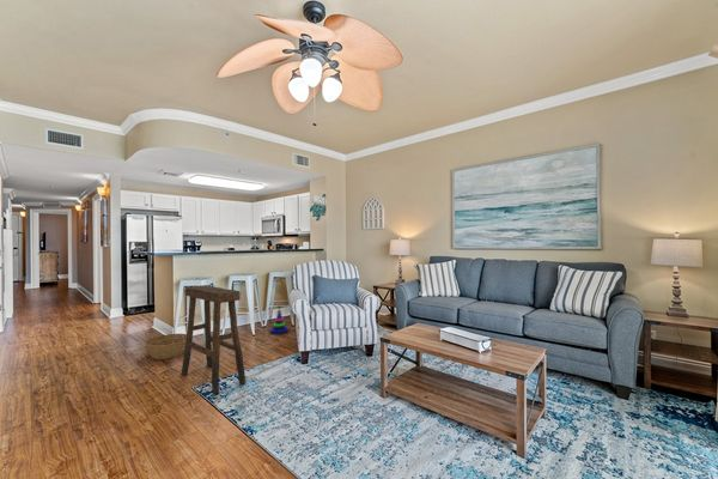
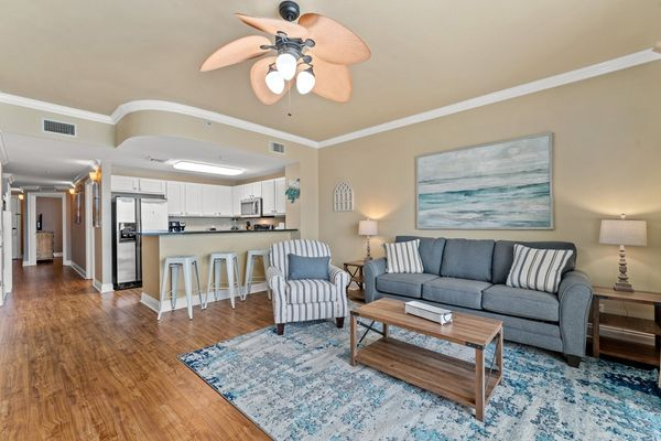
- basket [144,333,187,360]
- stool [181,284,247,395]
- stacking toy [268,303,291,336]
